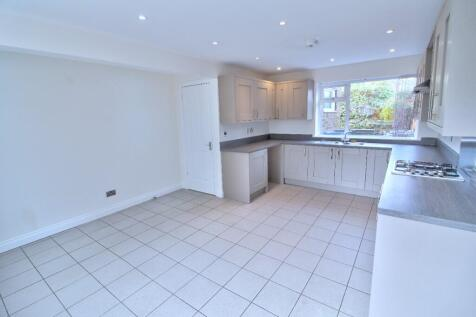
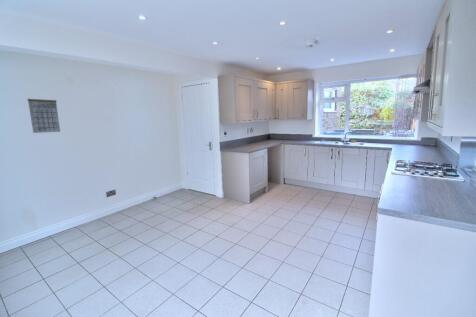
+ calendar [26,91,61,134]
